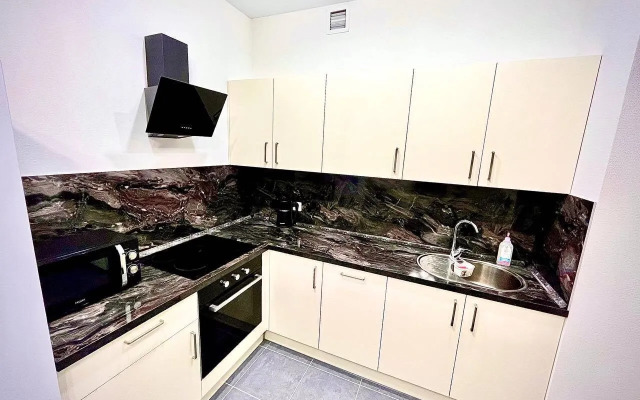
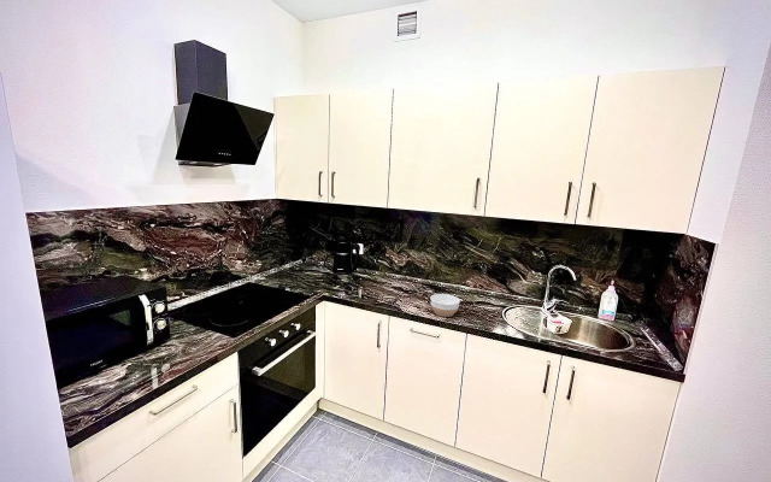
+ bowl [429,293,461,318]
